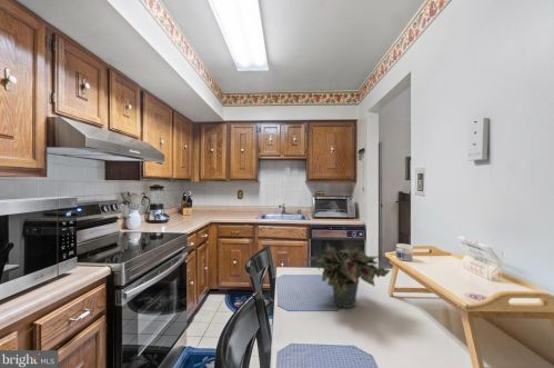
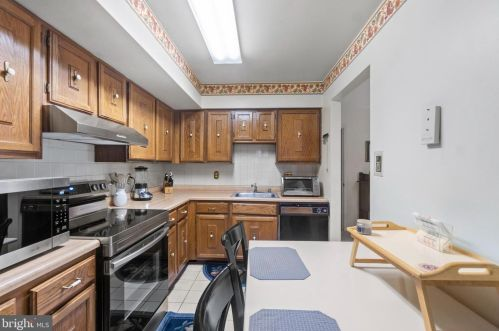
- potted plant [303,242,393,309]
